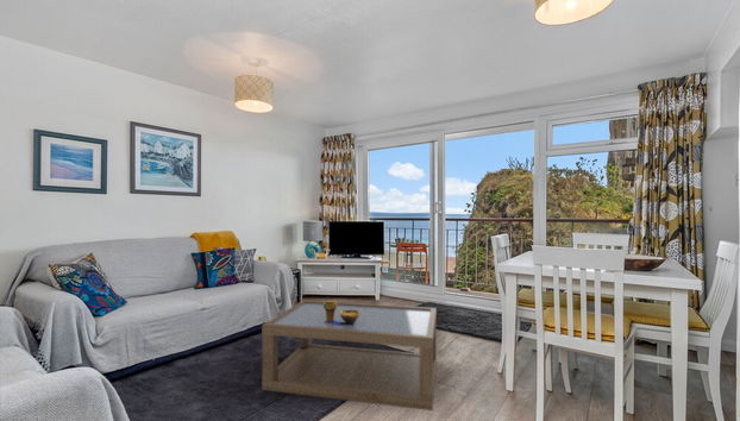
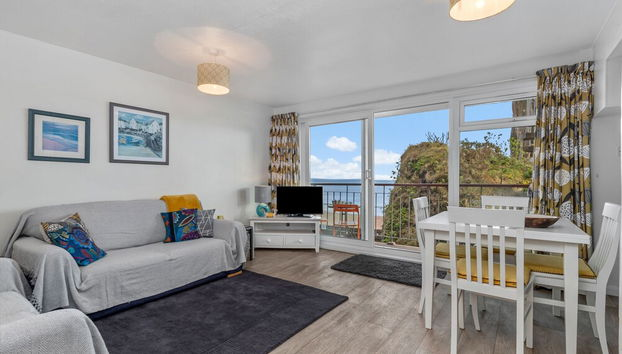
- decorative bowl [324,300,359,326]
- coffee table [261,299,438,411]
